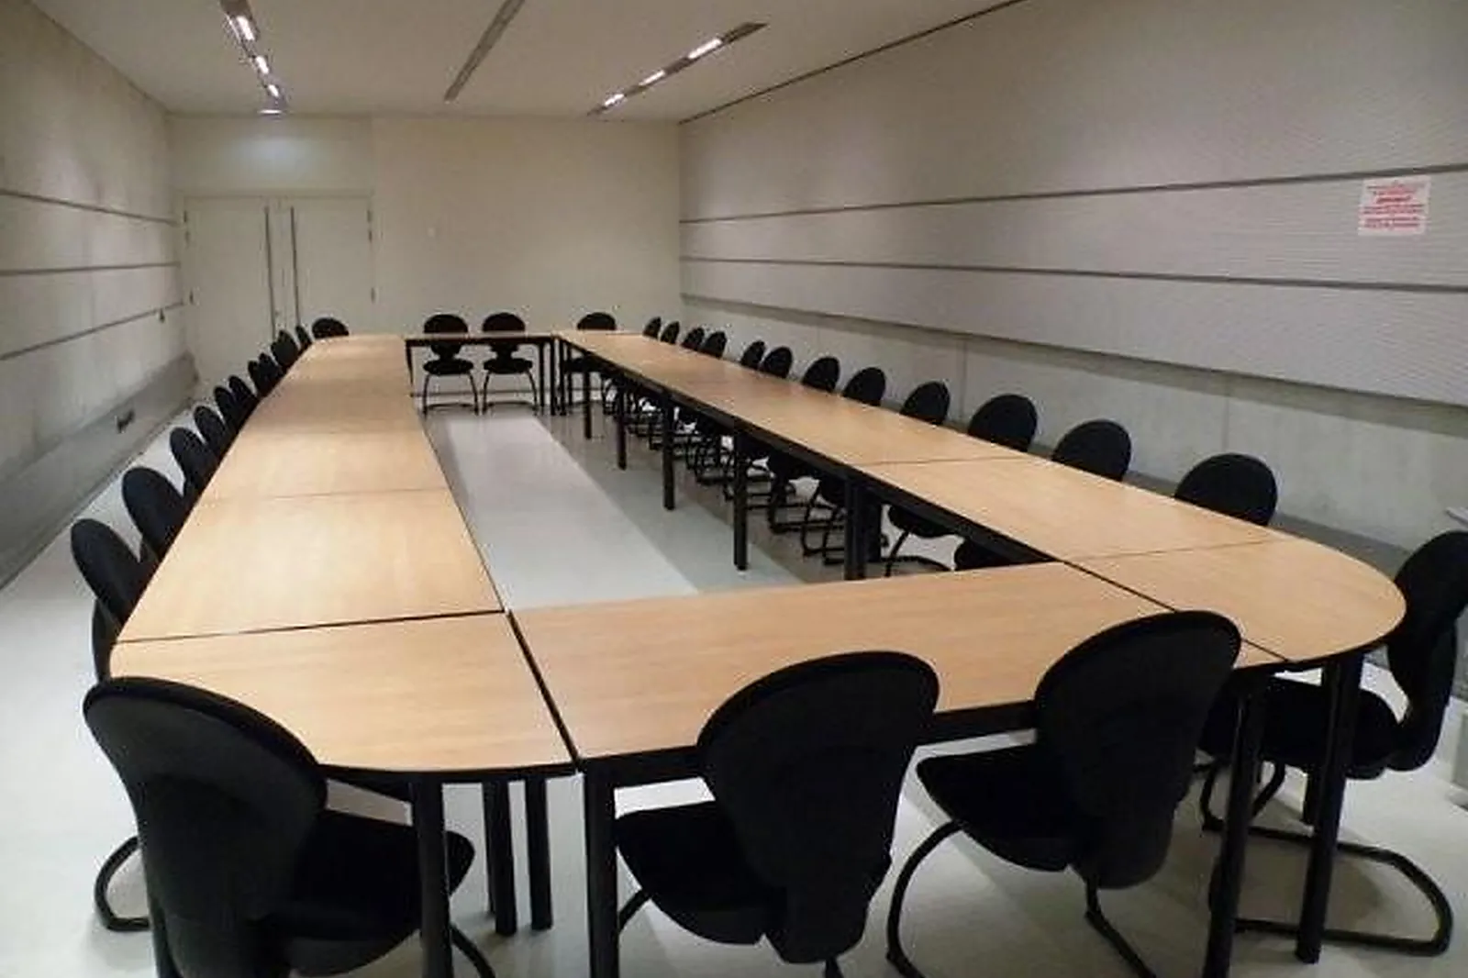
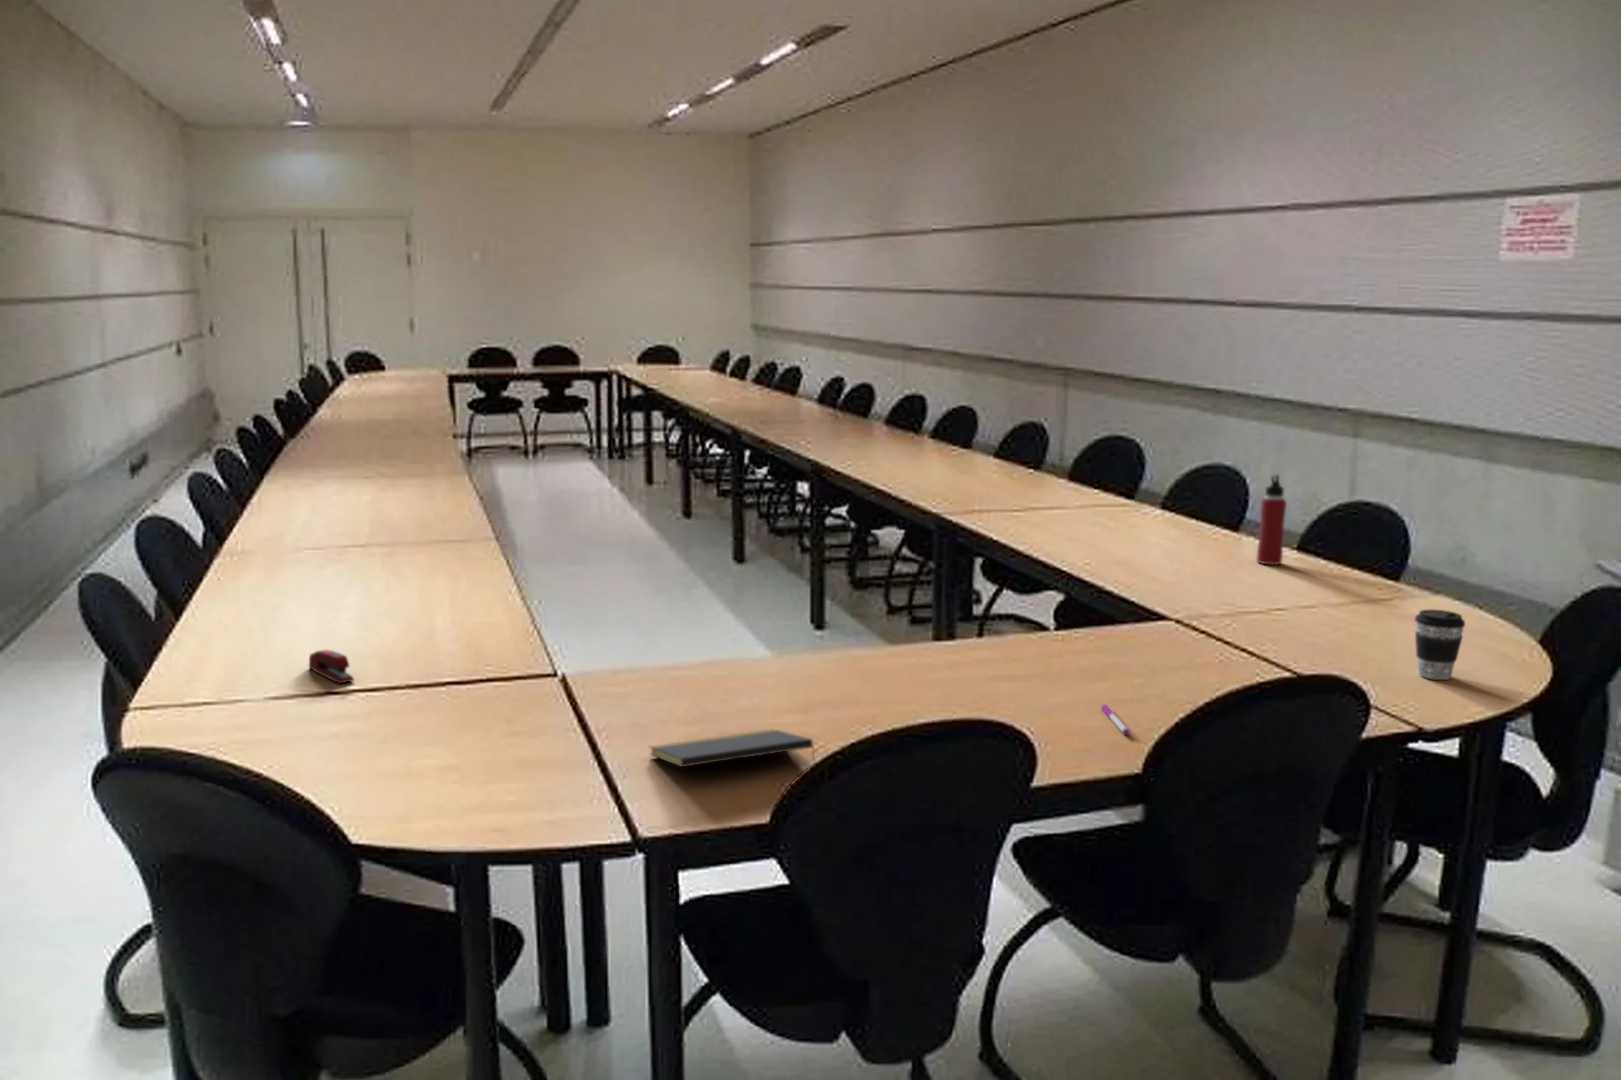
+ notepad [648,728,816,768]
+ coffee cup [1414,609,1466,681]
+ stapler [309,648,356,685]
+ water bottle [1256,474,1287,567]
+ pen [1100,703,1130,735]
